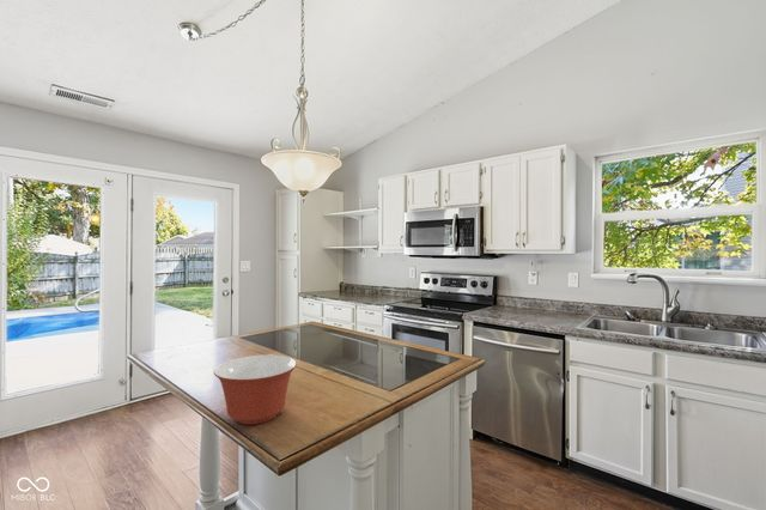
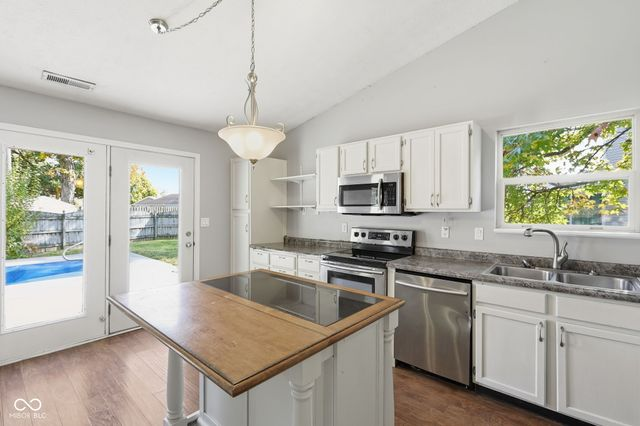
- mixing bowl [213,354,298,425]
